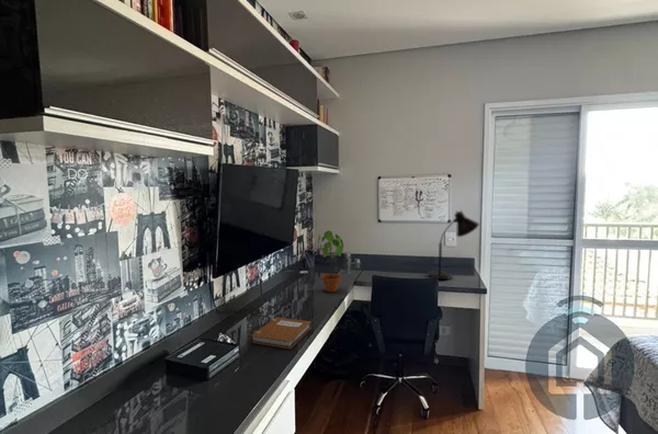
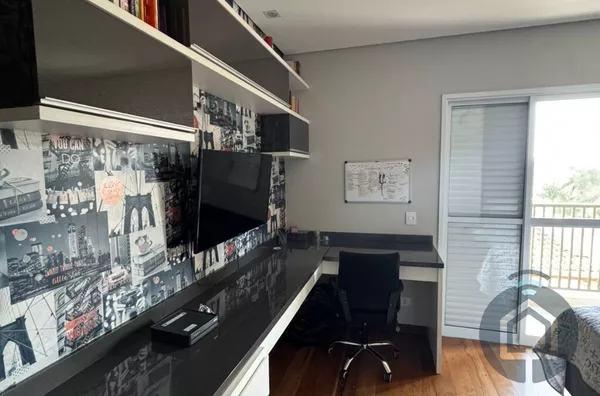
- notebook [249,317,313,350]
- desk lamp [427,209,480,281]
- potted plant [317,229,344,293]
